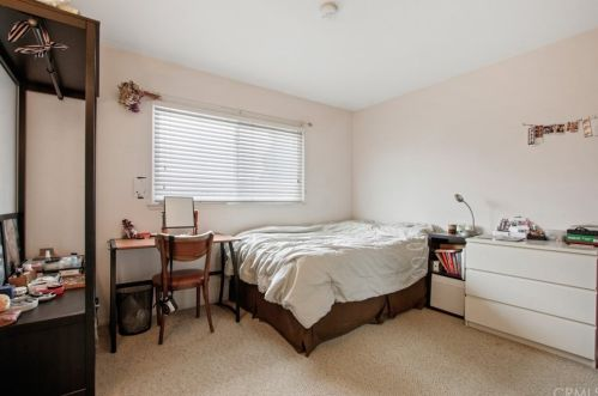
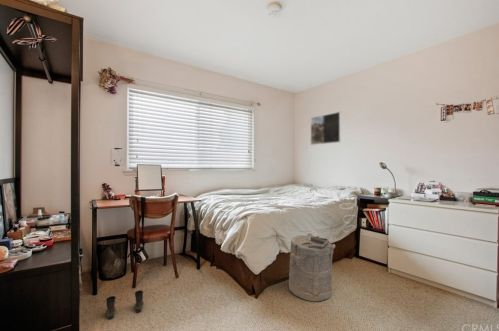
+ boots [106,289,144,320]
+ laundry hamper [288,232,336,302]
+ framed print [310,111,342,146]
